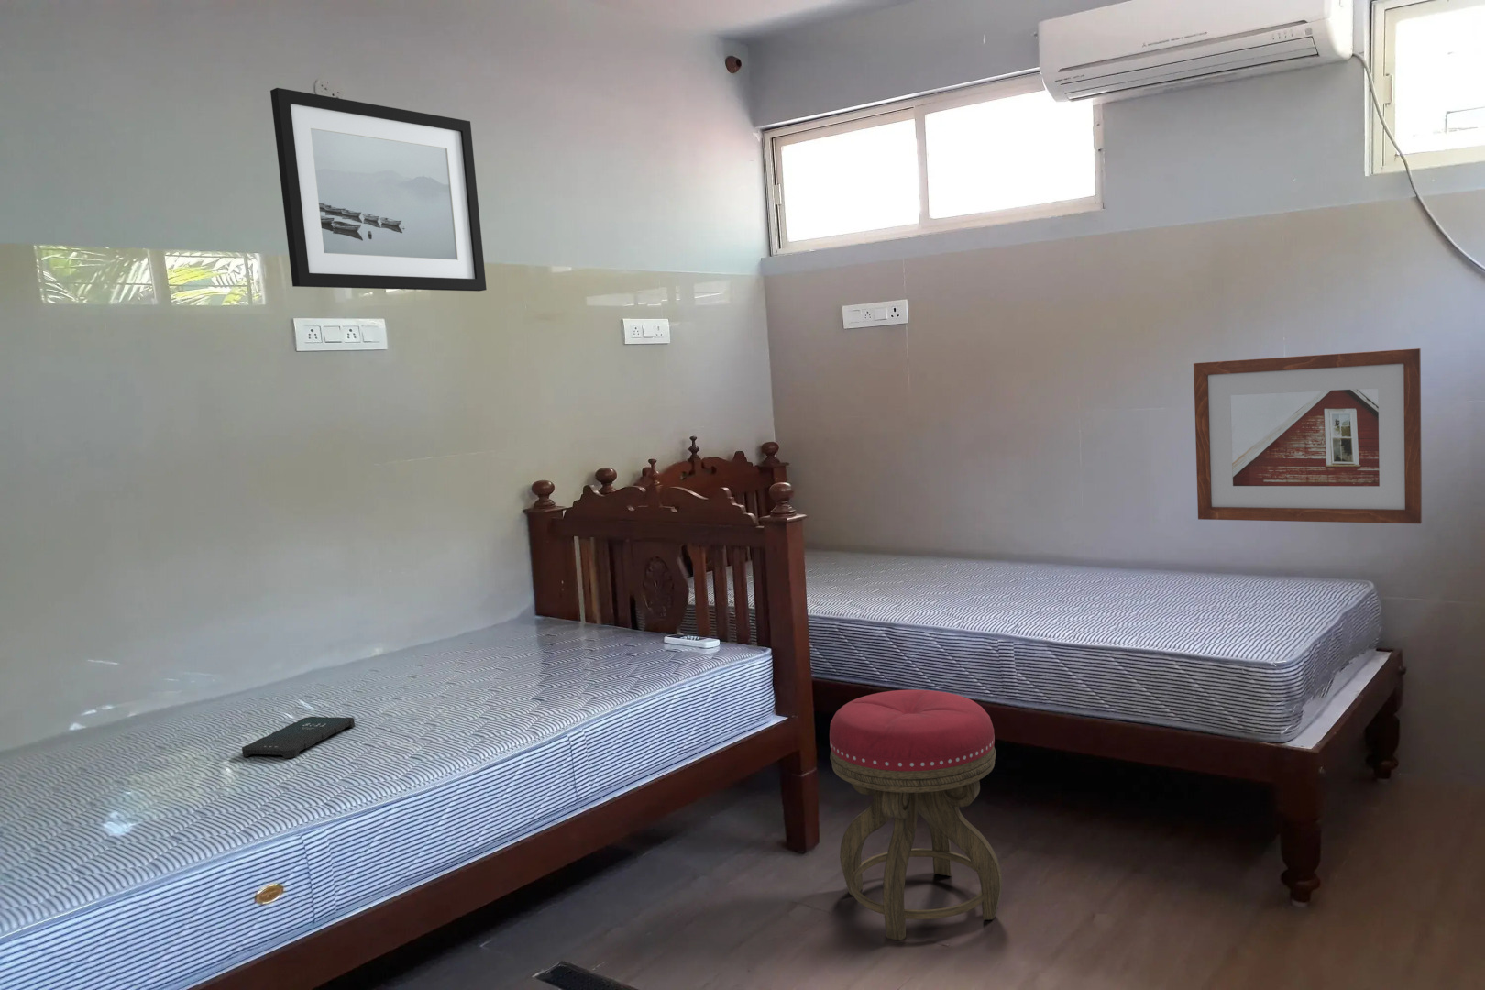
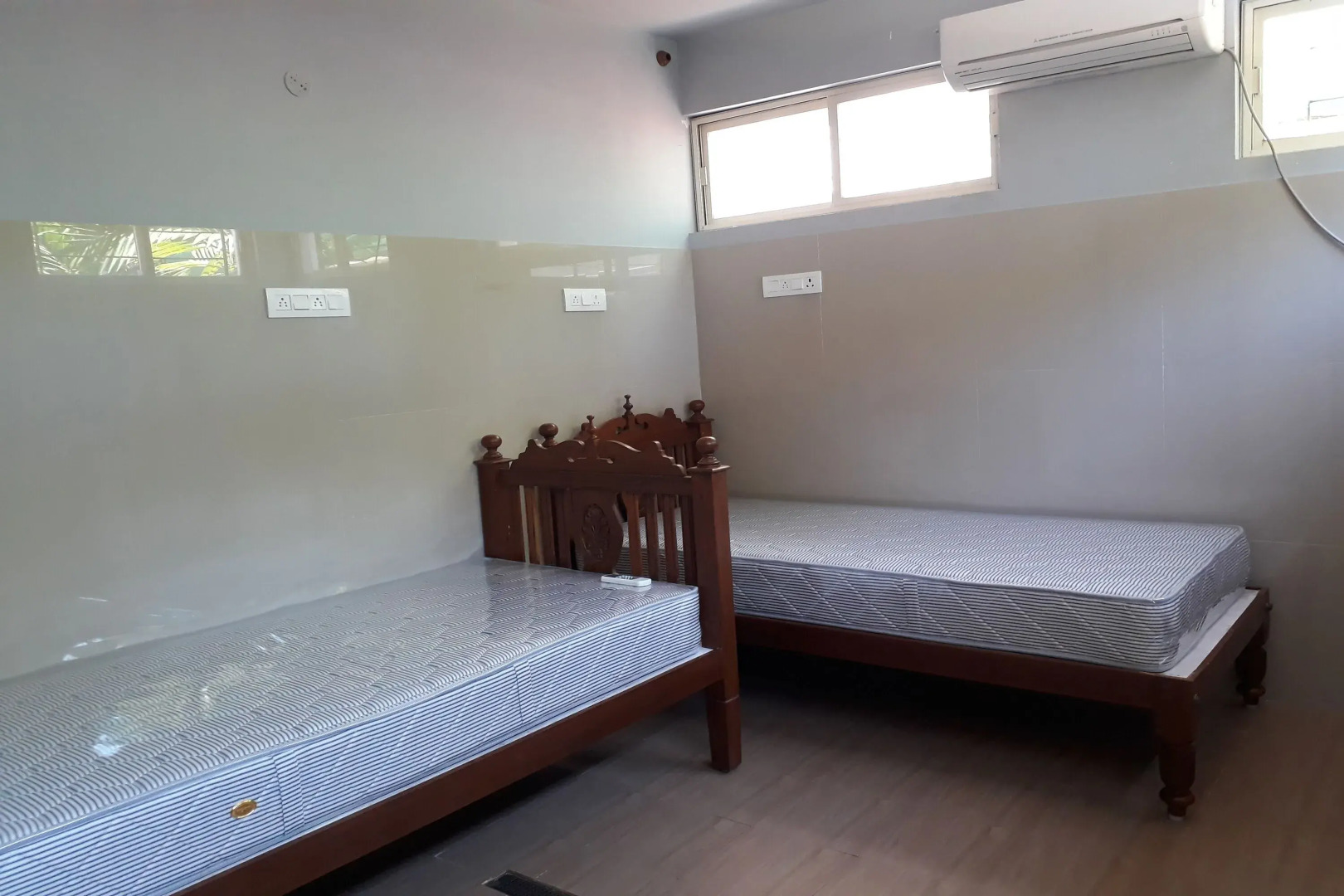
- stool [829,688,1003,941]
- wall art [270,87,487,293]
- picture frame [1192,347,1423,525]
- tablet [241,716,356,759]
